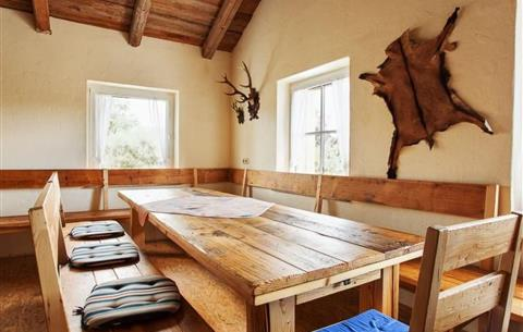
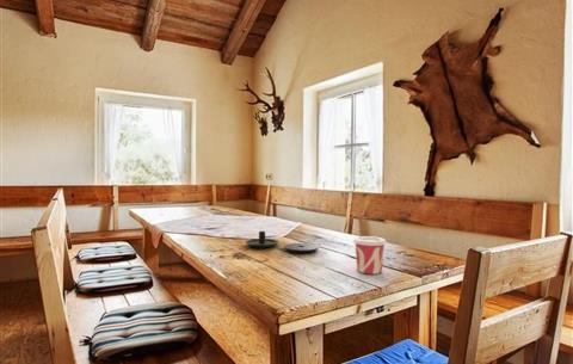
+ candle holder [245,230,320,254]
+ cup [352,235,388,276]
